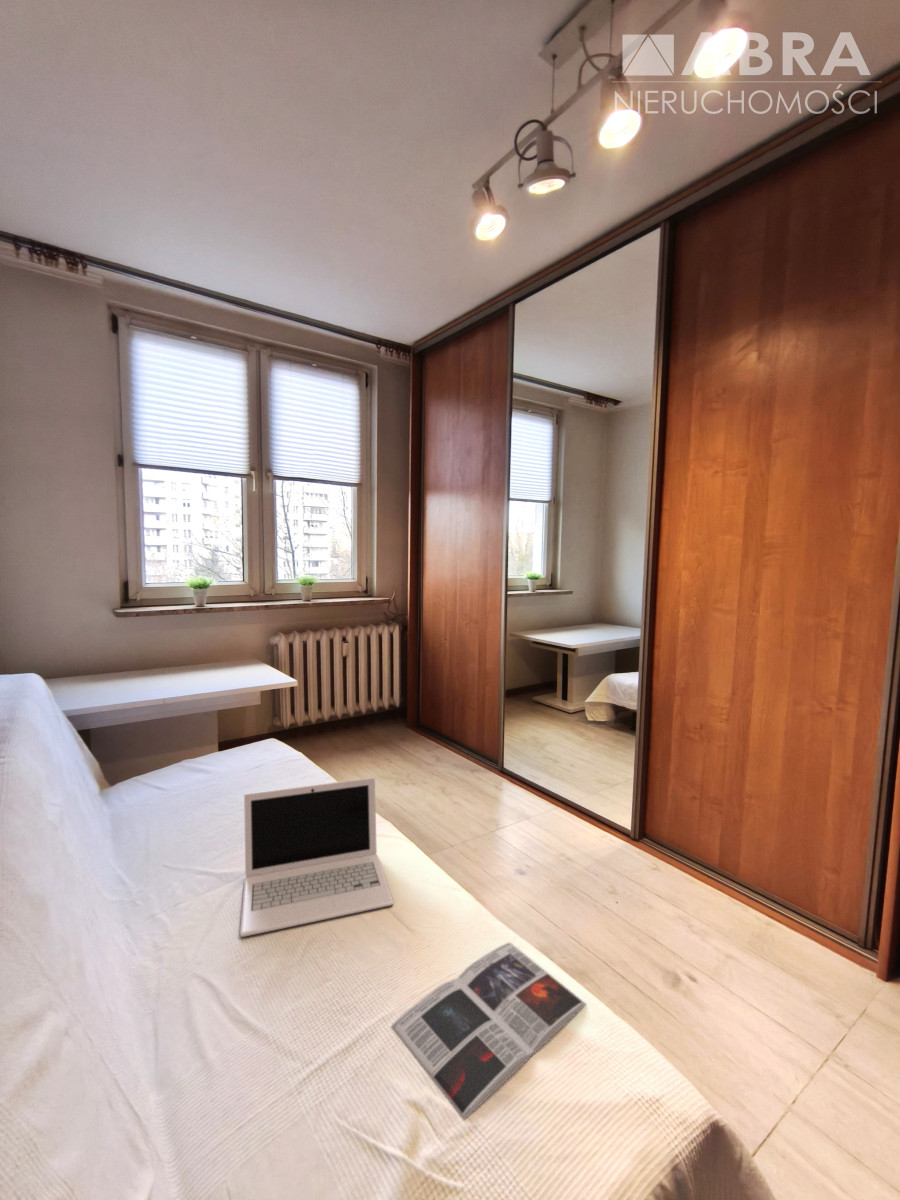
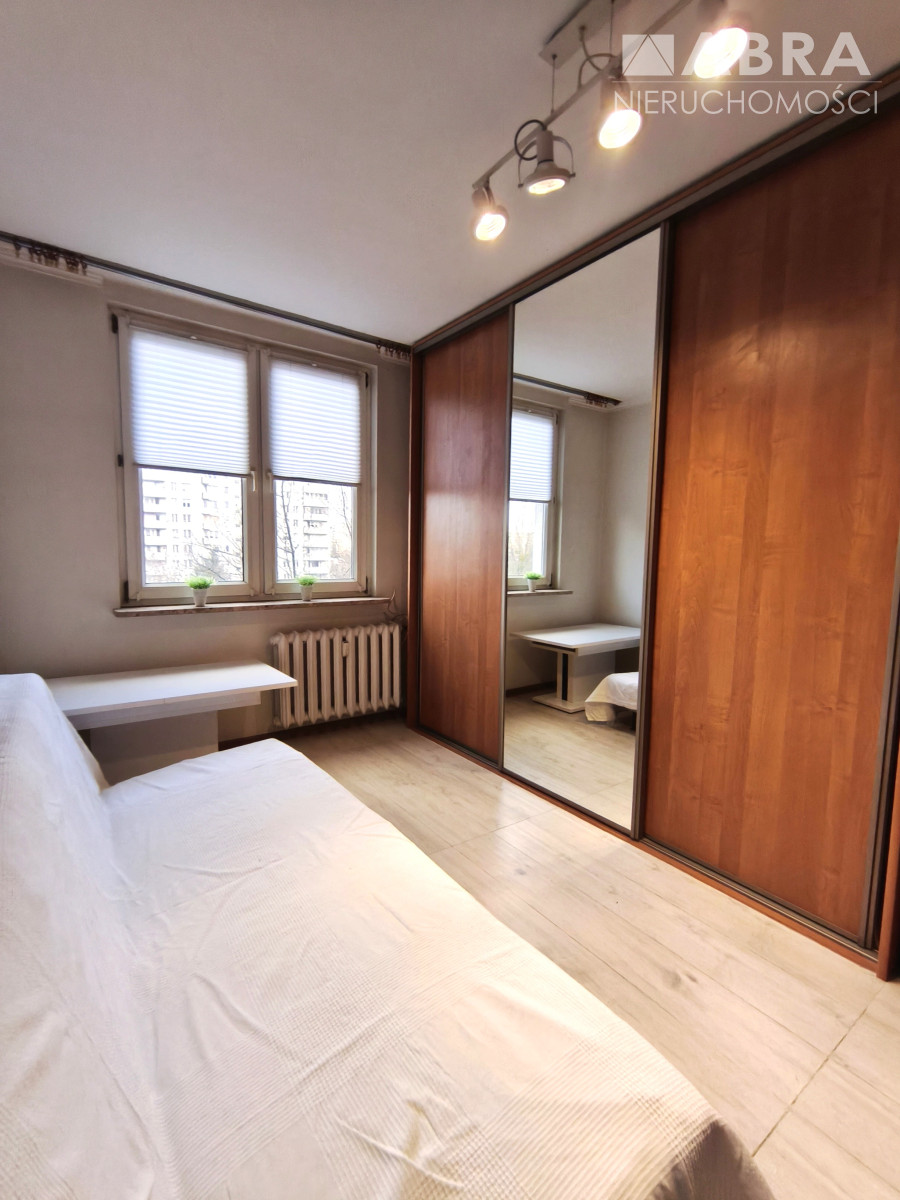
- laptop [239,776,395,938]
- magazine [390,941,588,1121]
